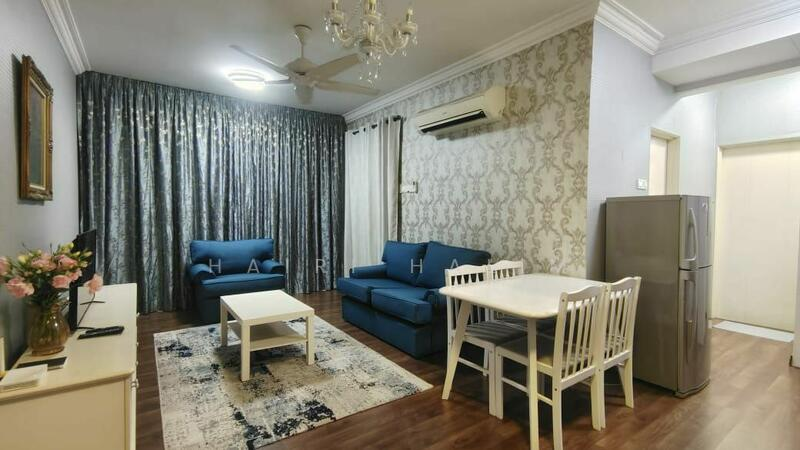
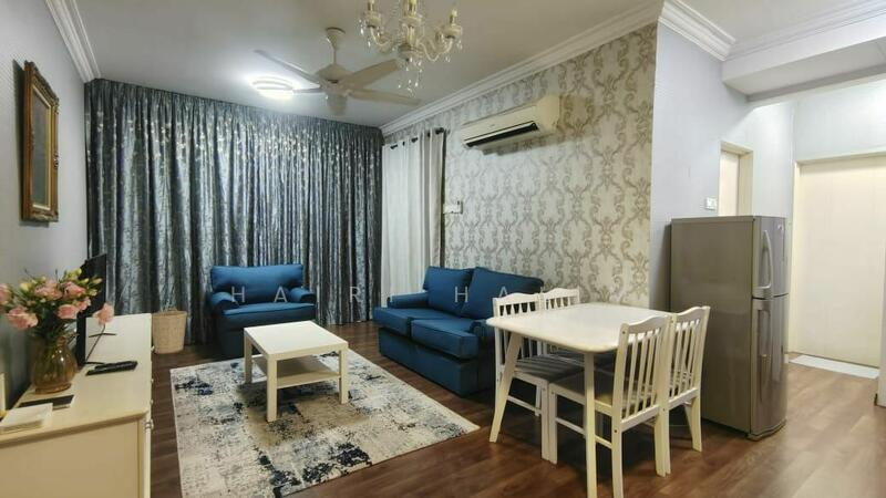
+ basket [151,304,188,355]
